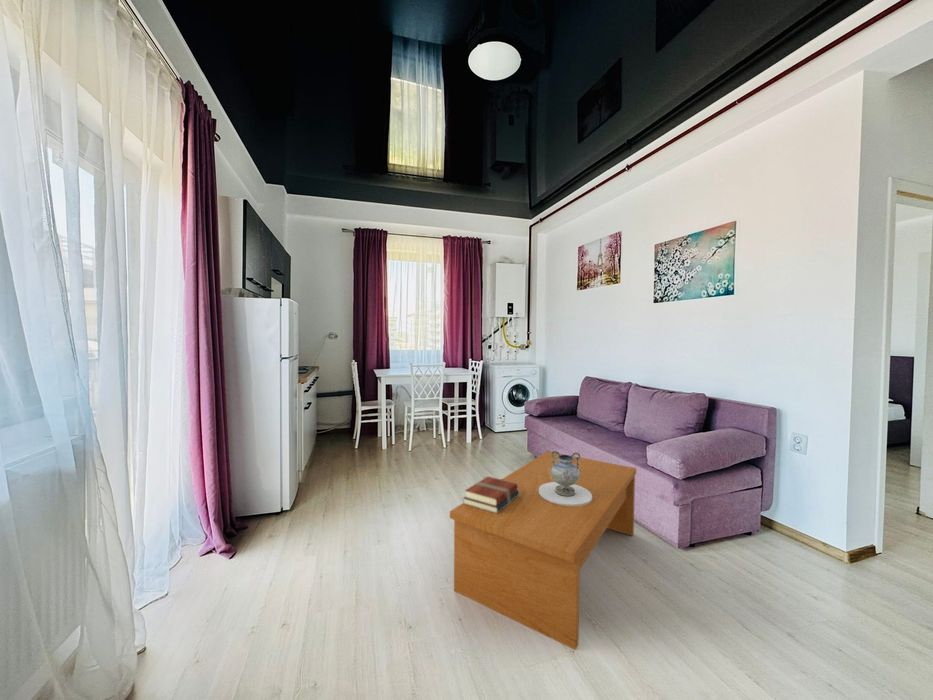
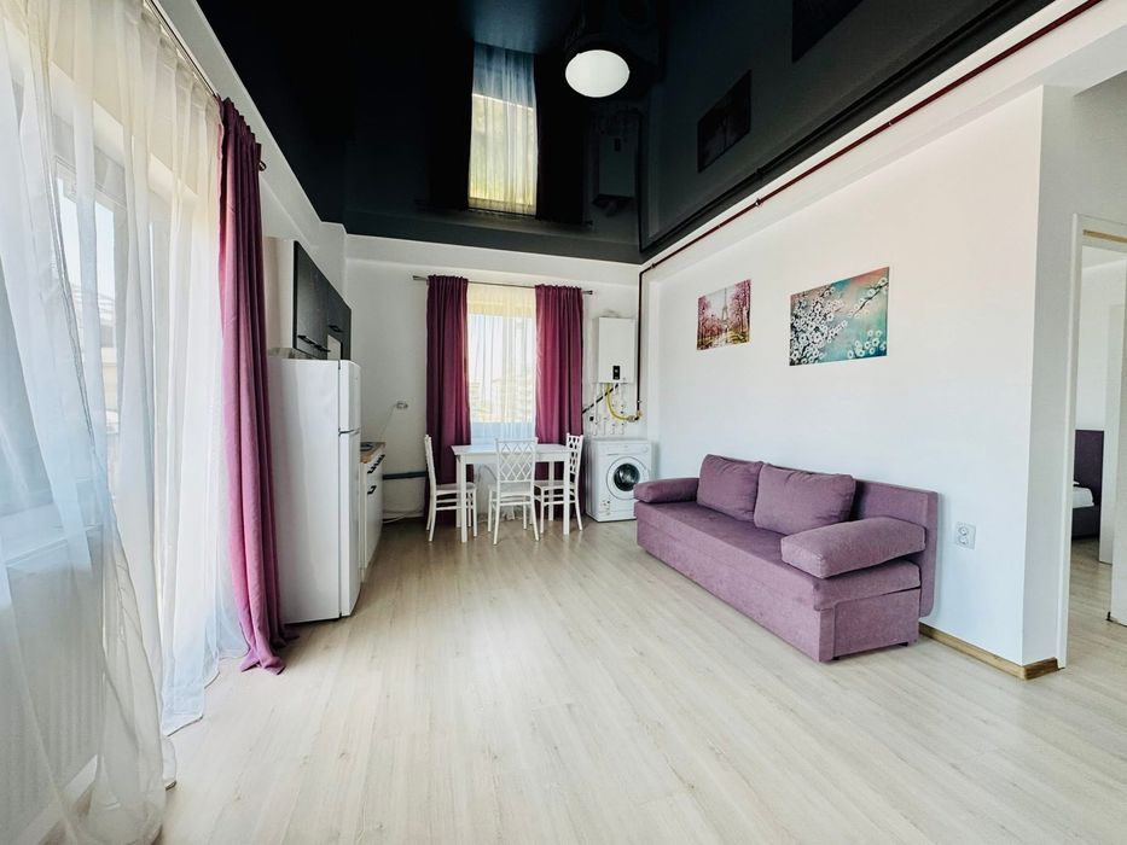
- books [462,475,519,513]
- coffee table [449,450,637,651]
- decorative vase [539,450,592,506]
